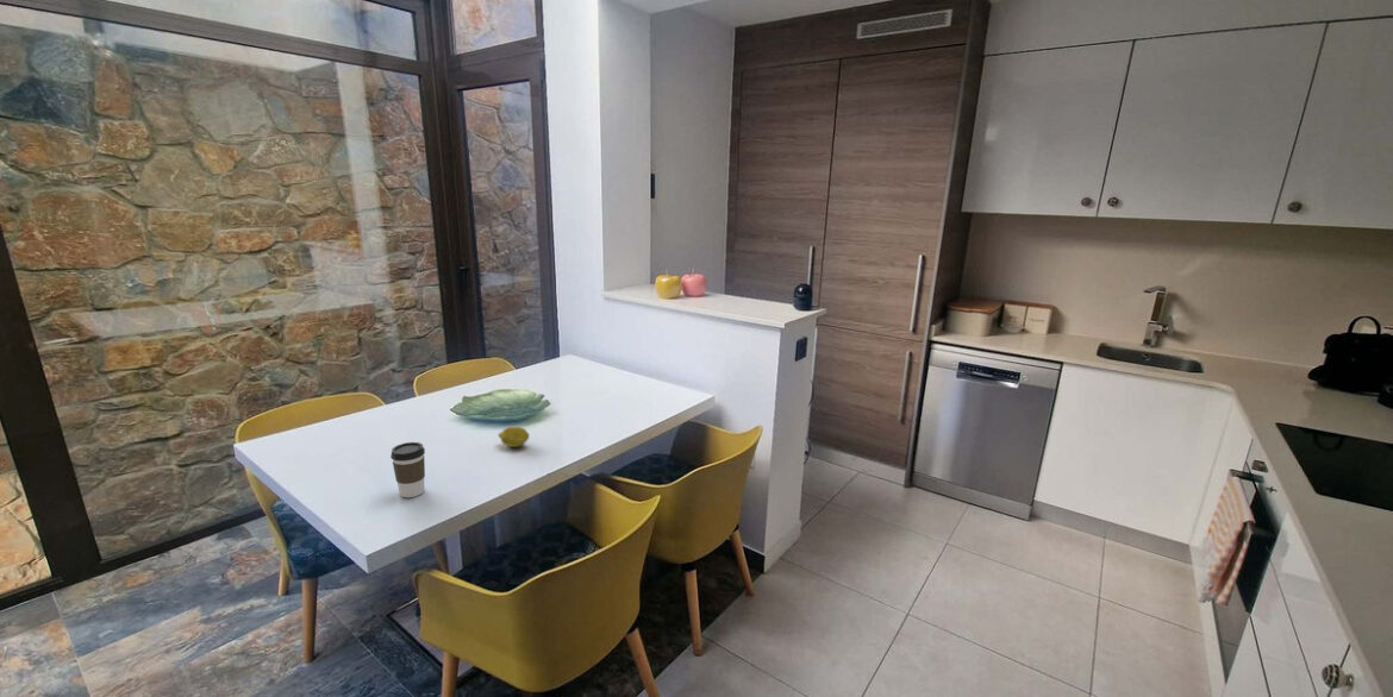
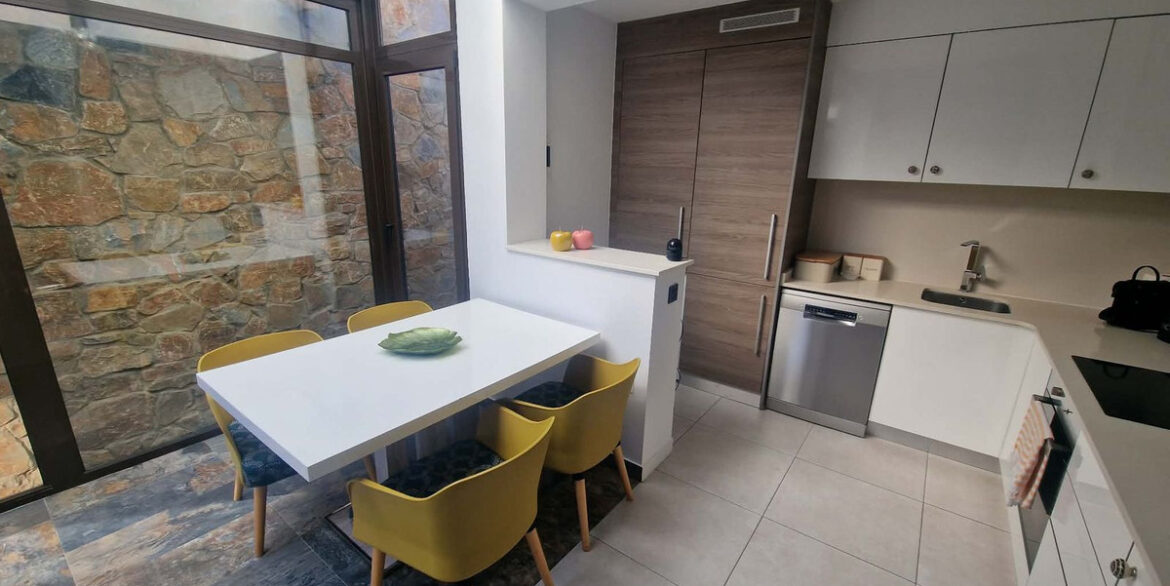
- fruit [496,426,531,448]
- coffee cup [389,441,426,498]
